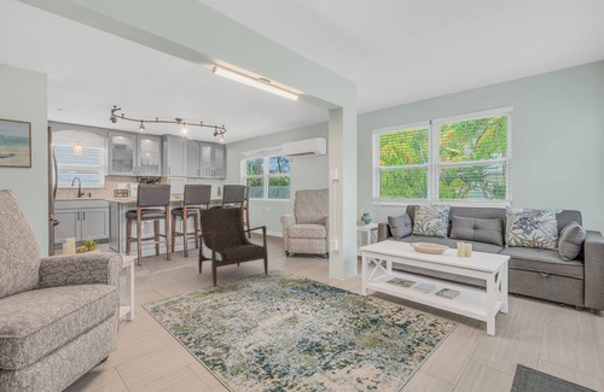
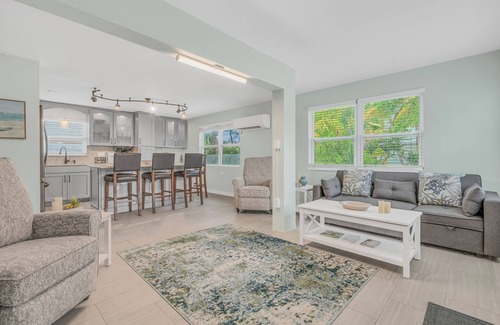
- armchair [196,206,269,287]
